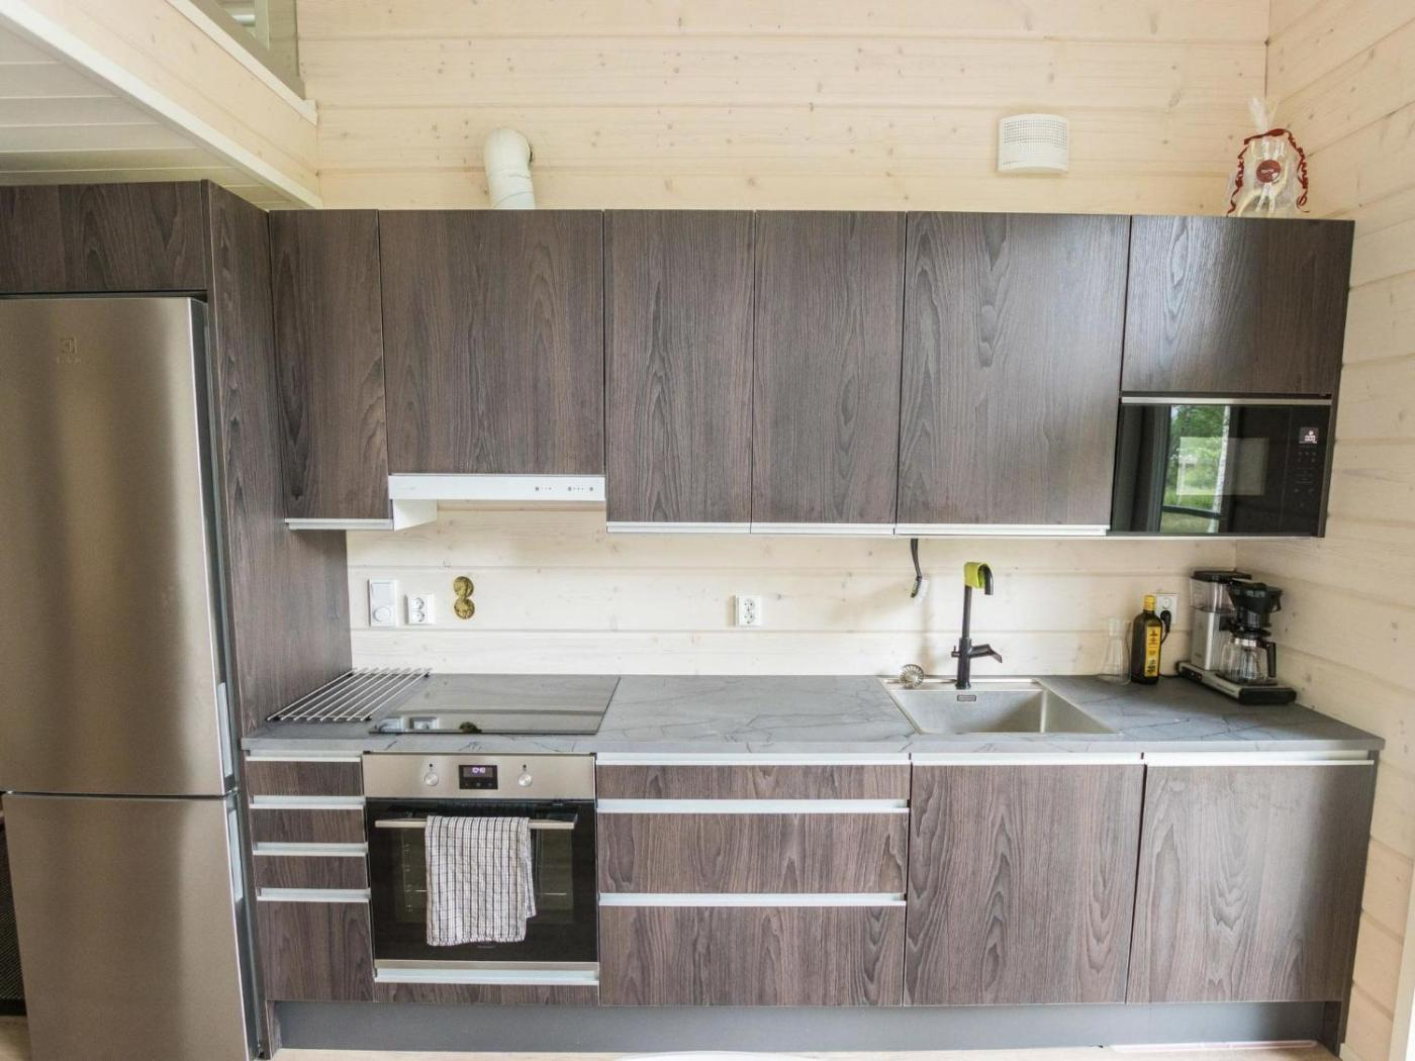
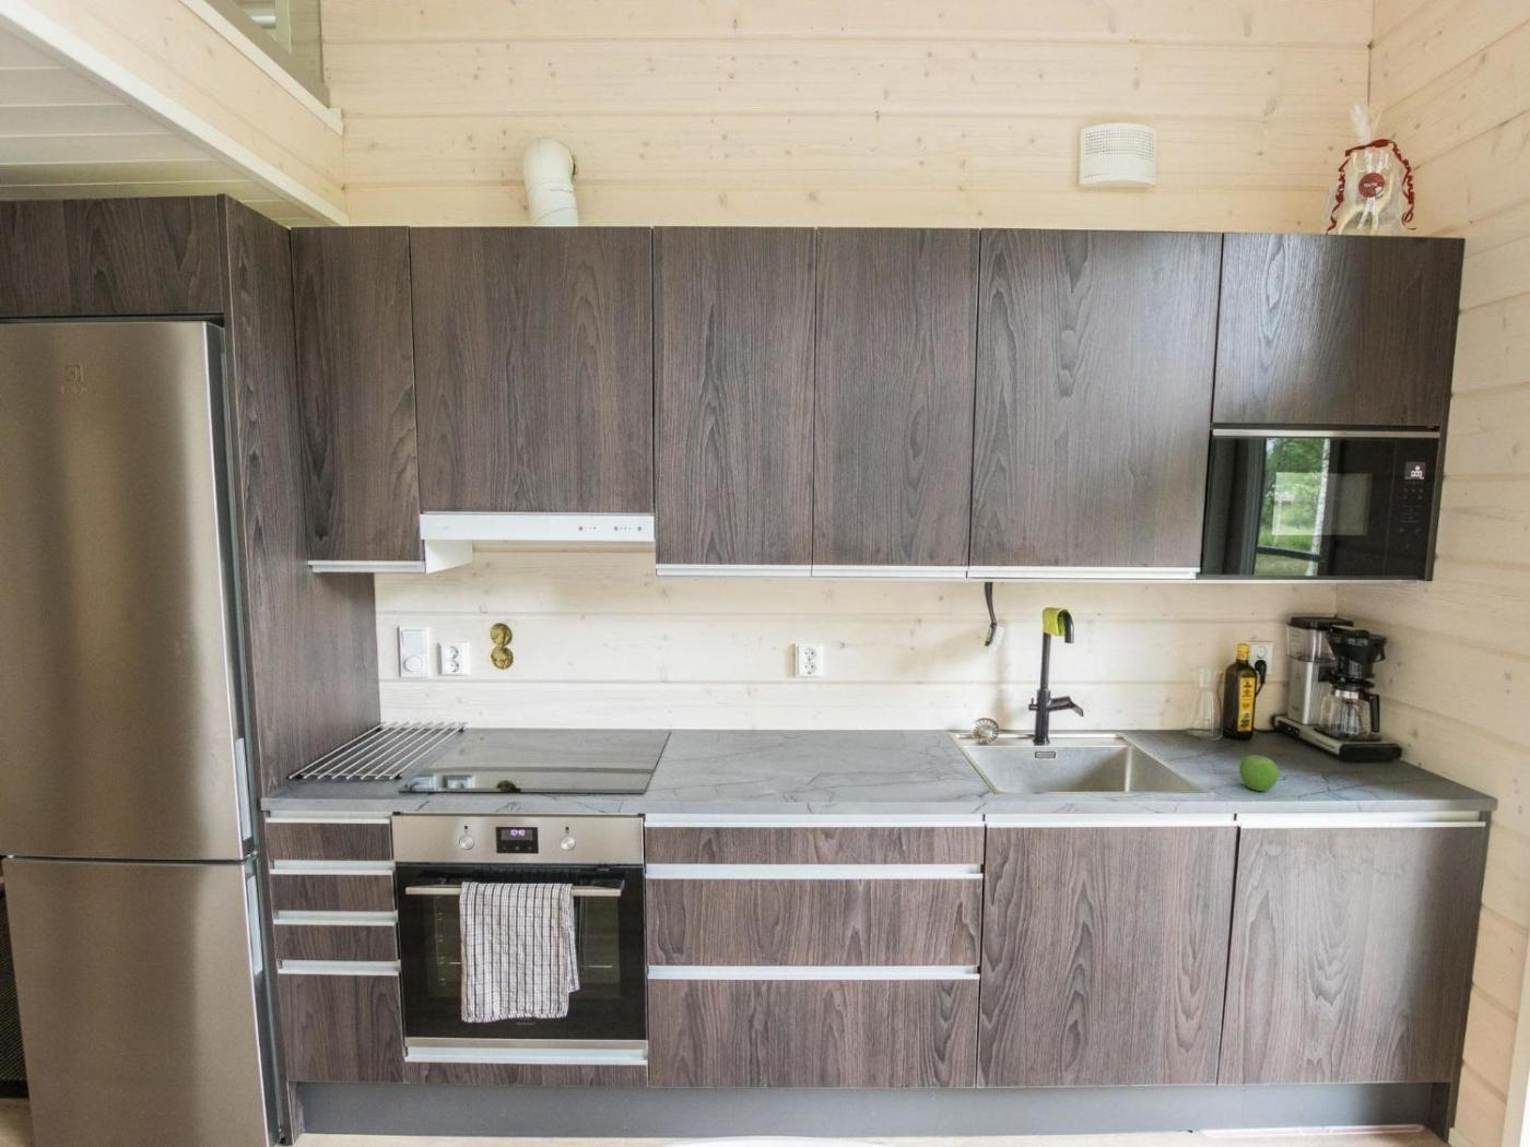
+ fruit [1238,754,1279,792]
